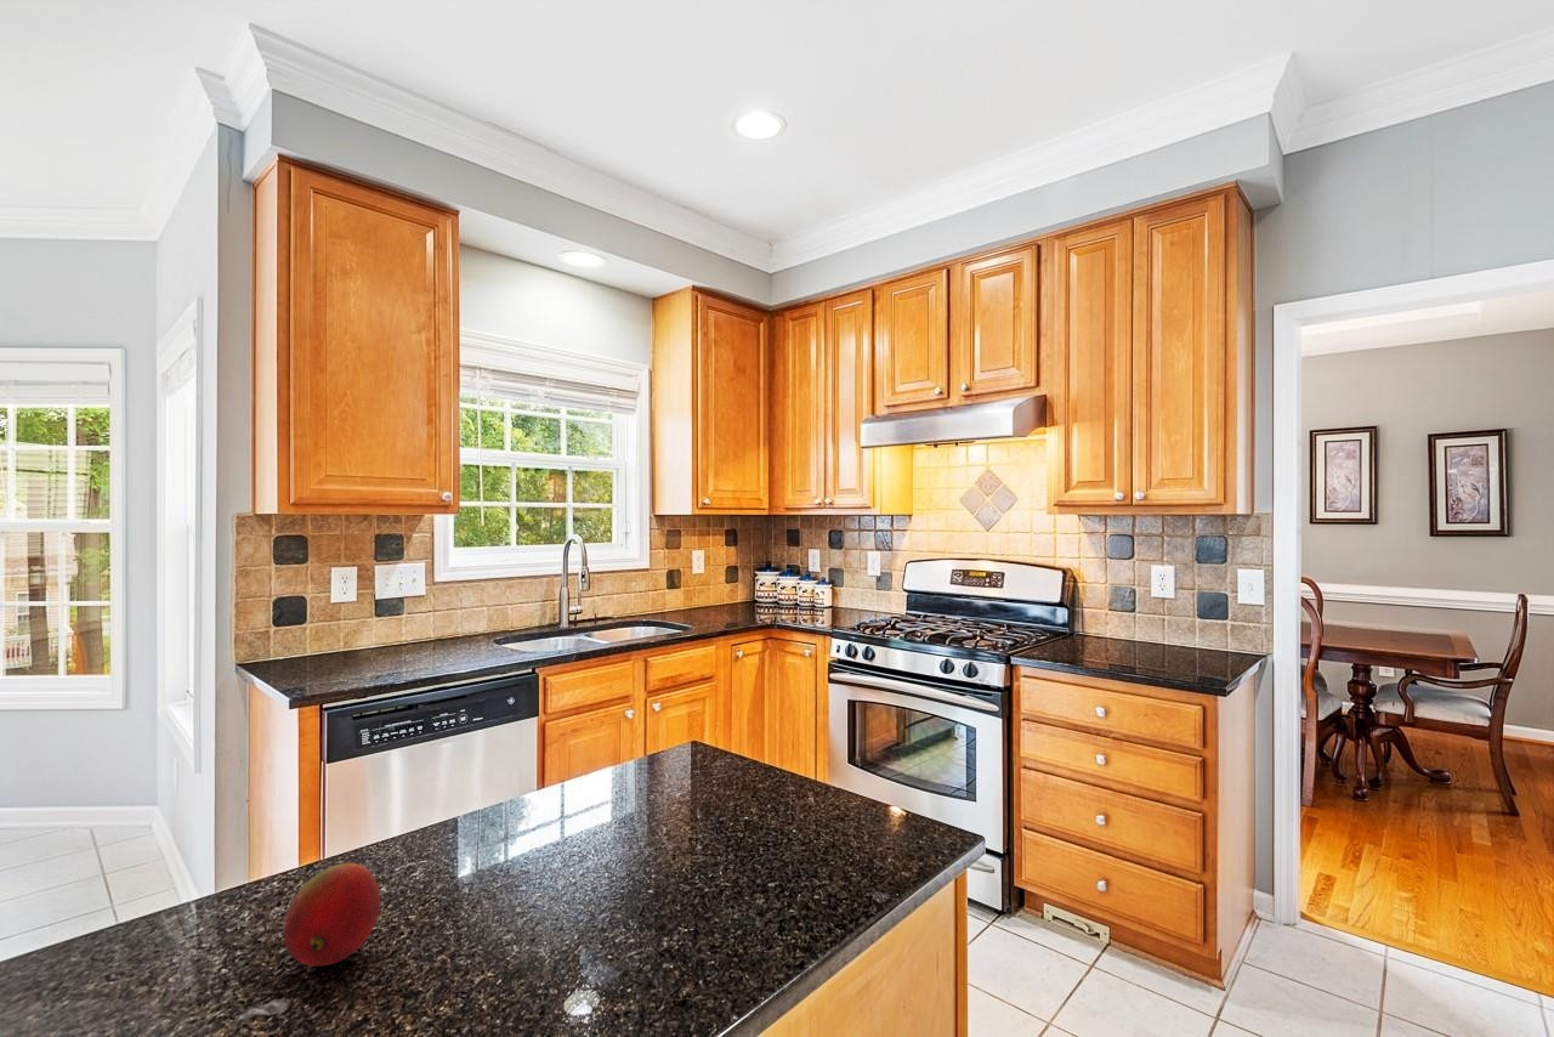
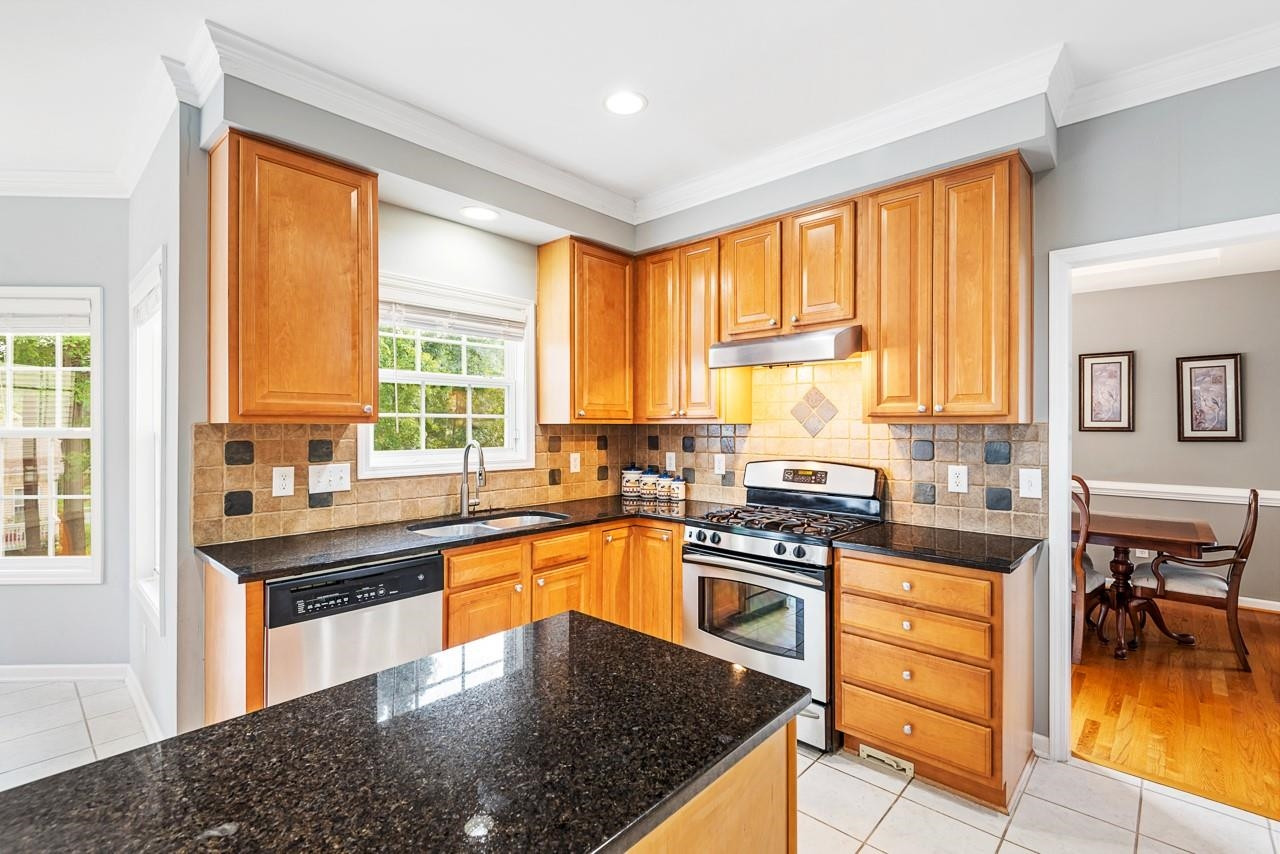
- fruit [283,862,381,968]
